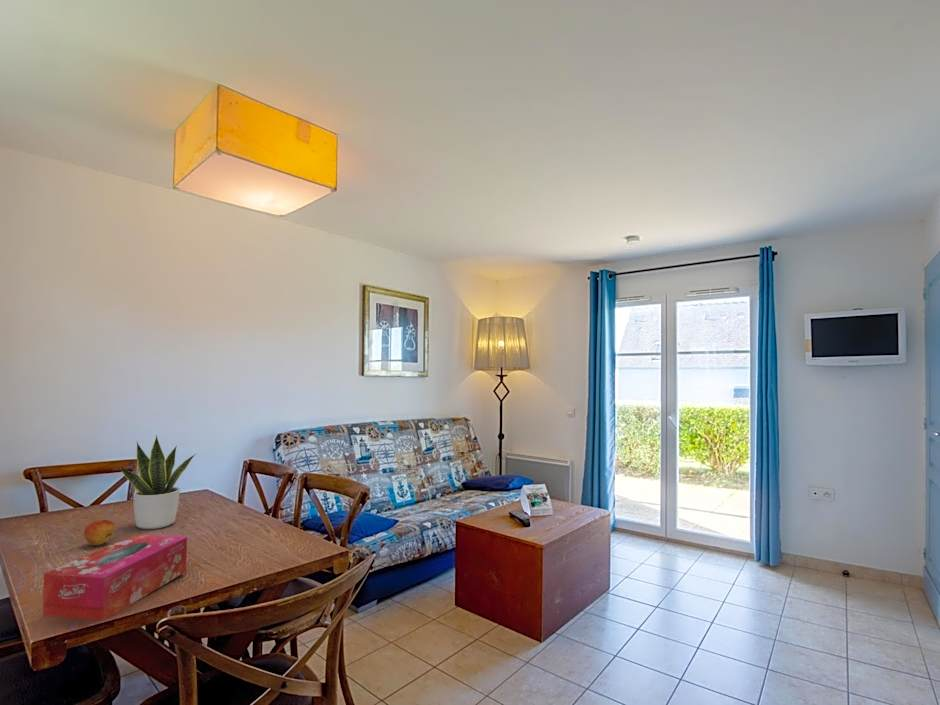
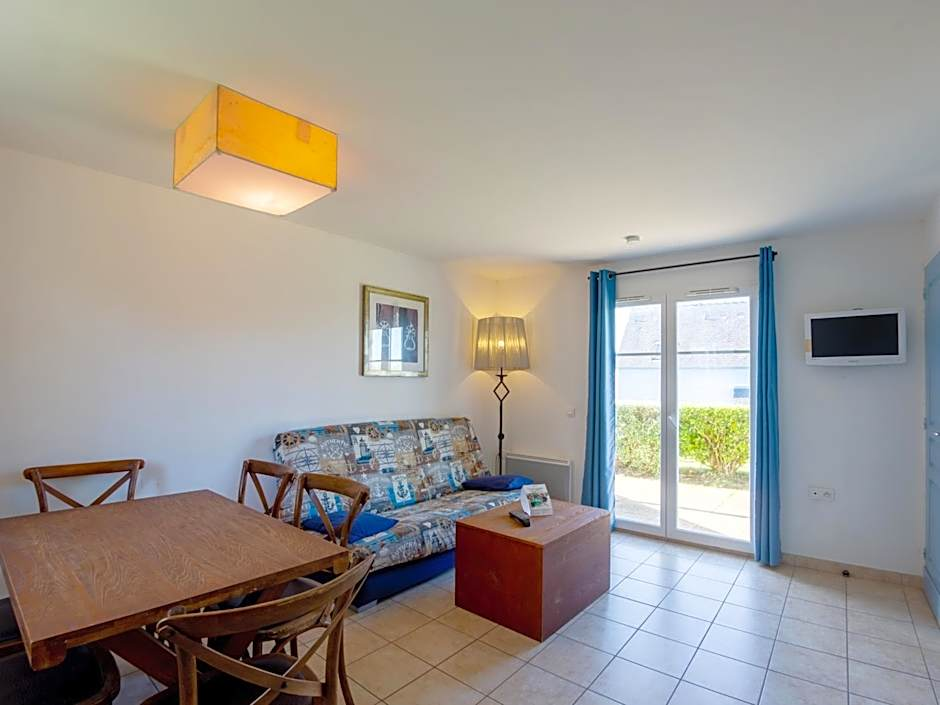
- potted plant [118,435,197,530]
- tissue box [41,533,188,621]
- fruit [83,519,116,547]
